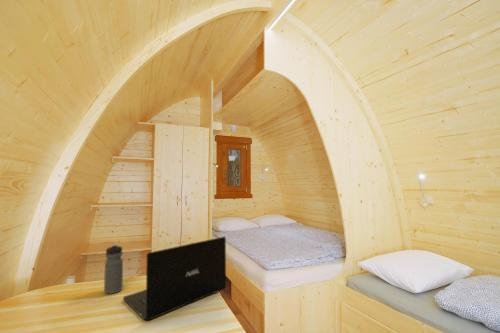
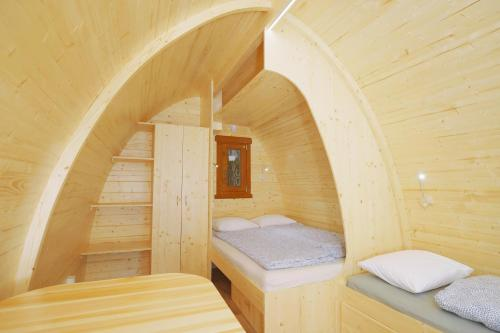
- water bottle [103,243,124,295]
- laptop [122,236,227,321]
